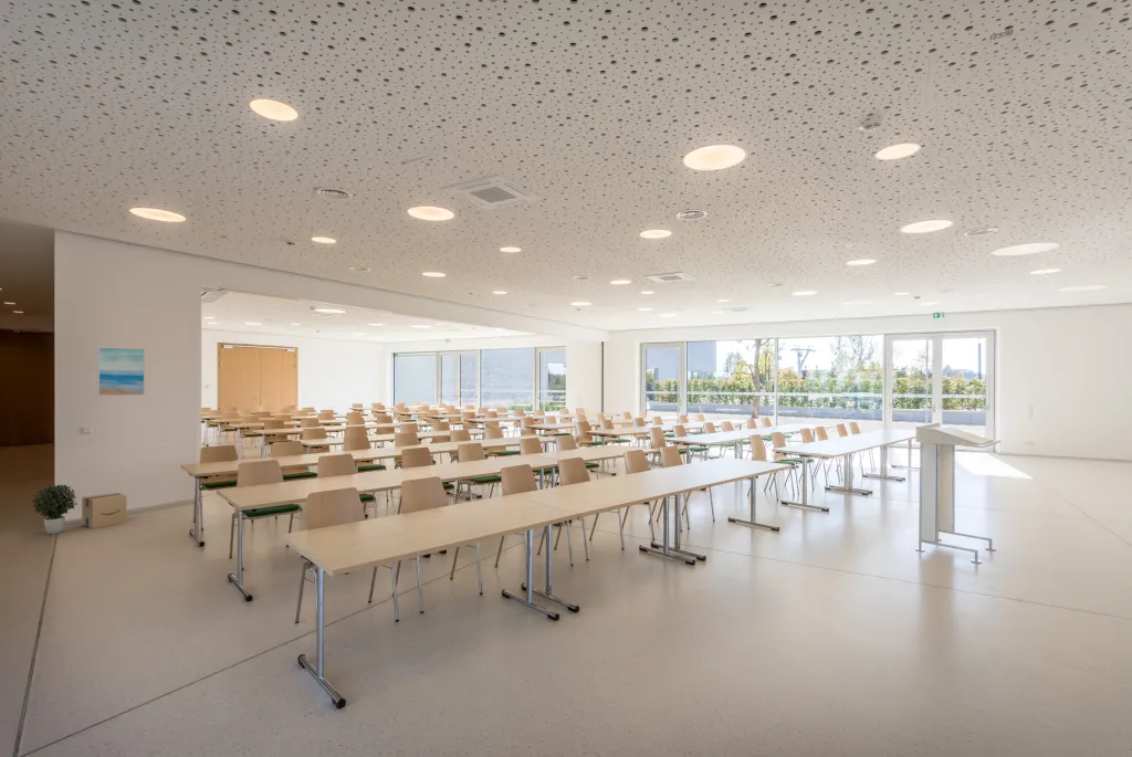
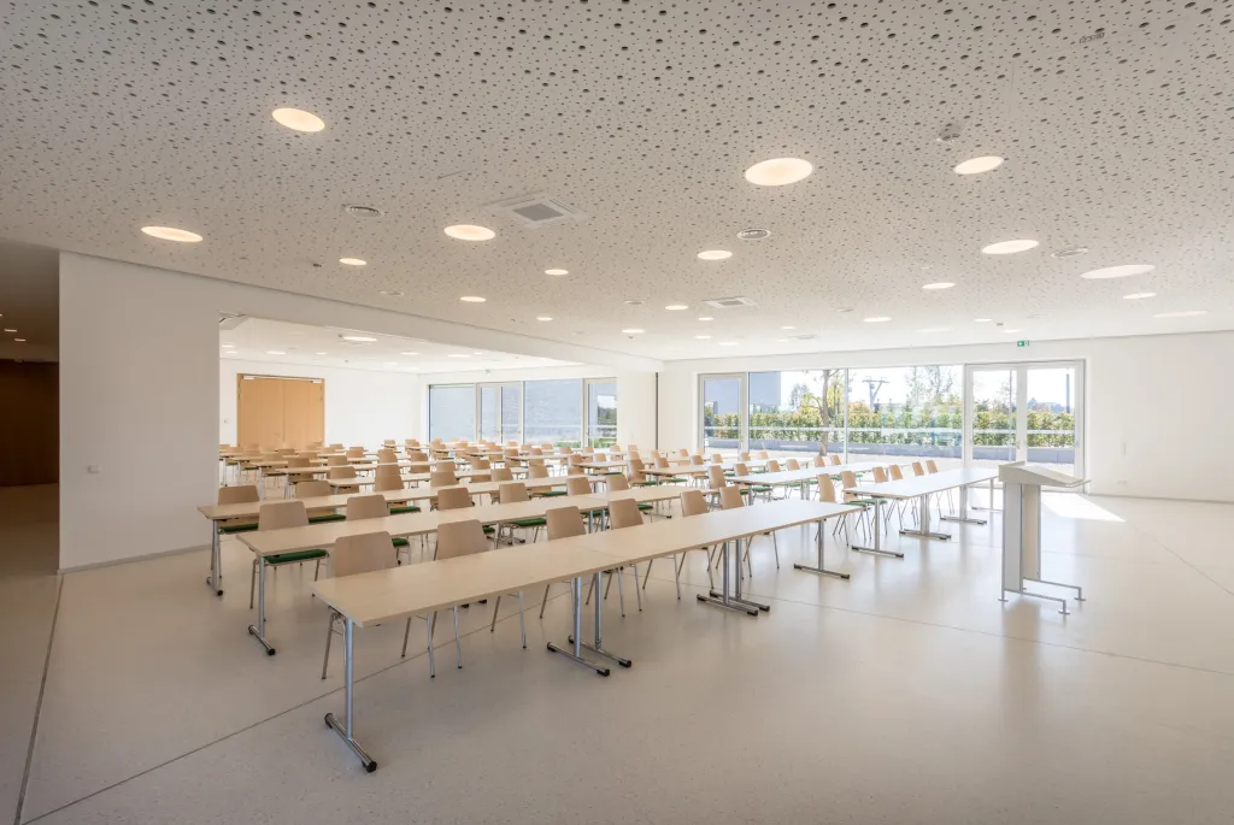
- wall art [96,346,146,397]
- cardboard box [81,492,128,529]
- potted plant [31,483,78,535]
